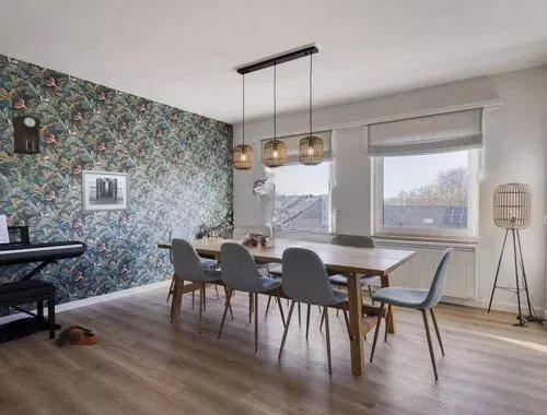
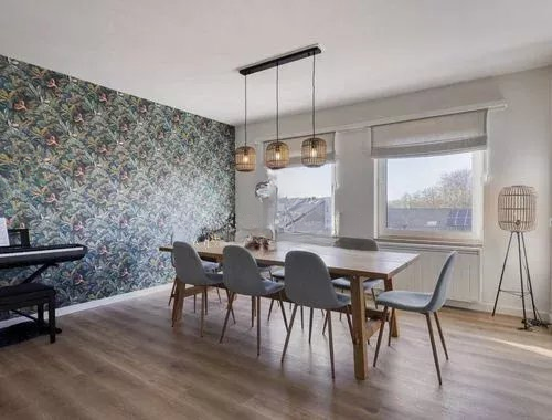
- pendulum clock [11,114,42,181]
- wall art [80,169,131,213]
- bag [56,324,100,346]
